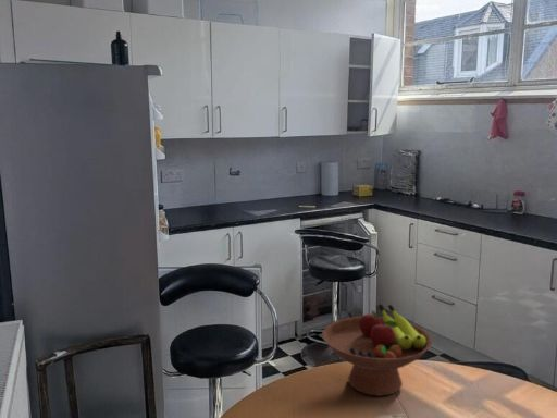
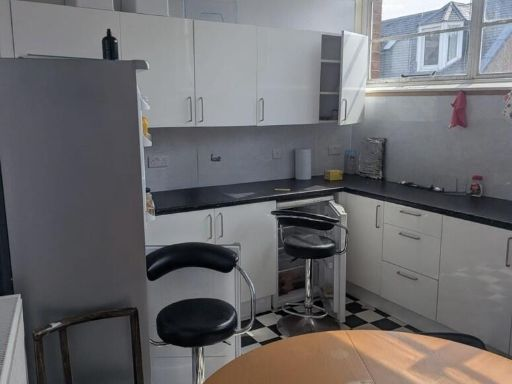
- fruit bowl [321,303,433,397]
